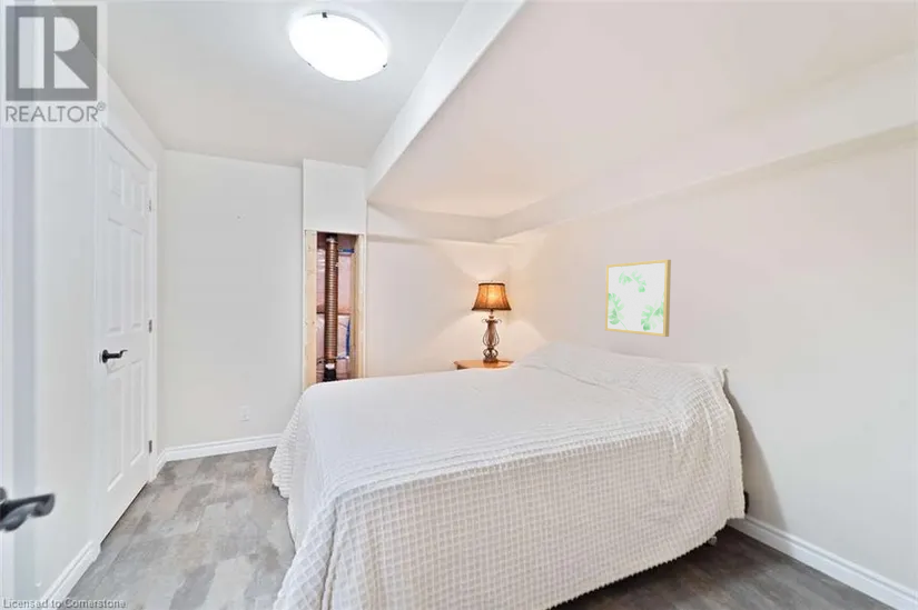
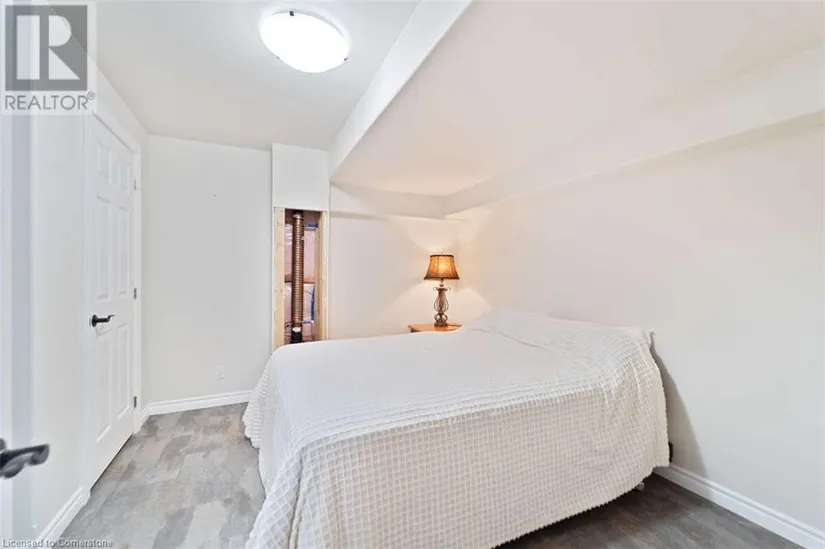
- wall art [604,259,672,338]
